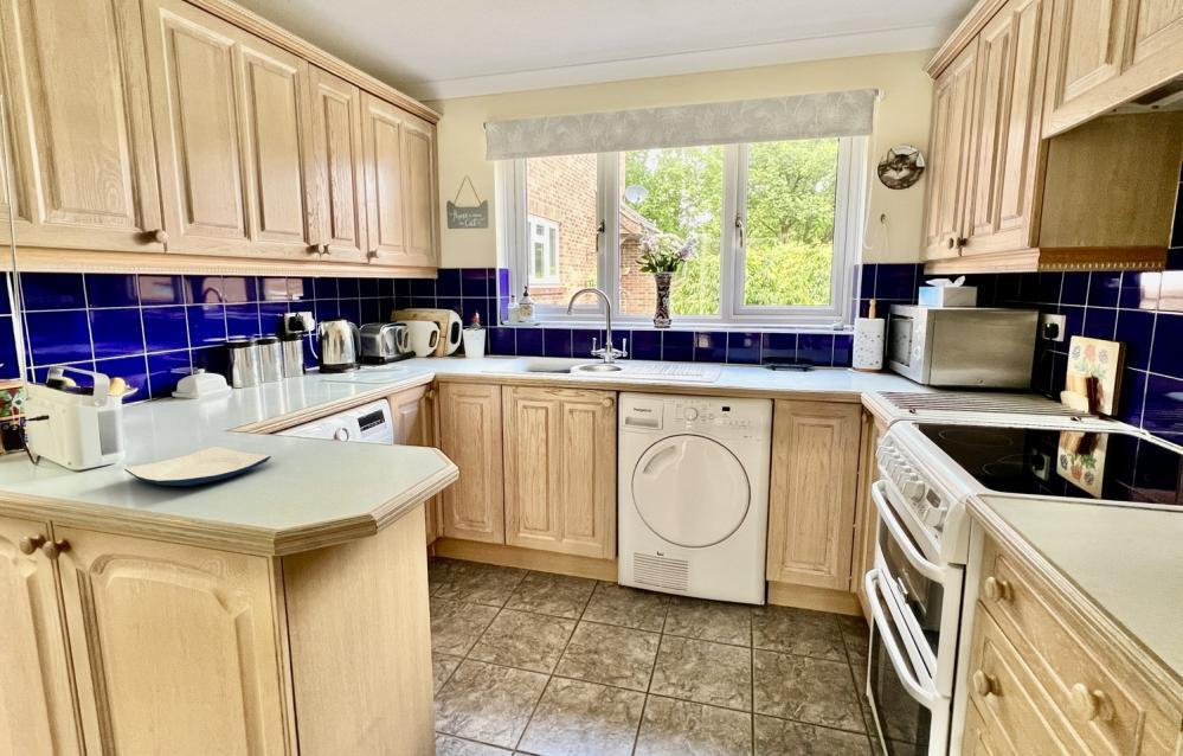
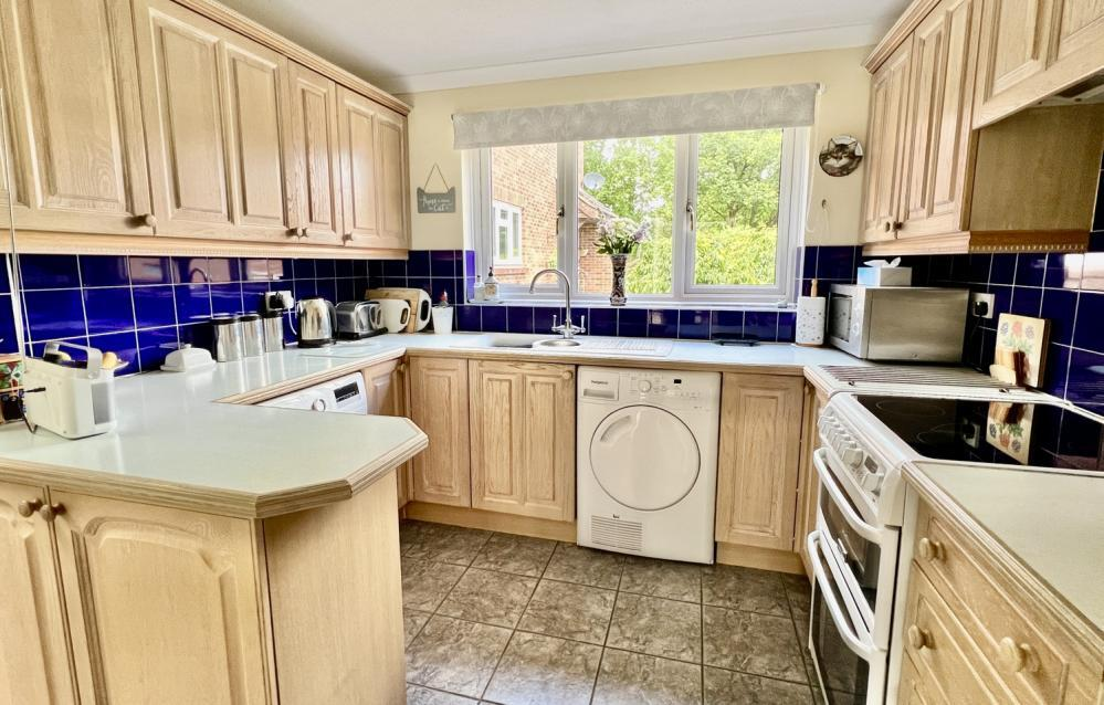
- plate [123,446,272,487]
